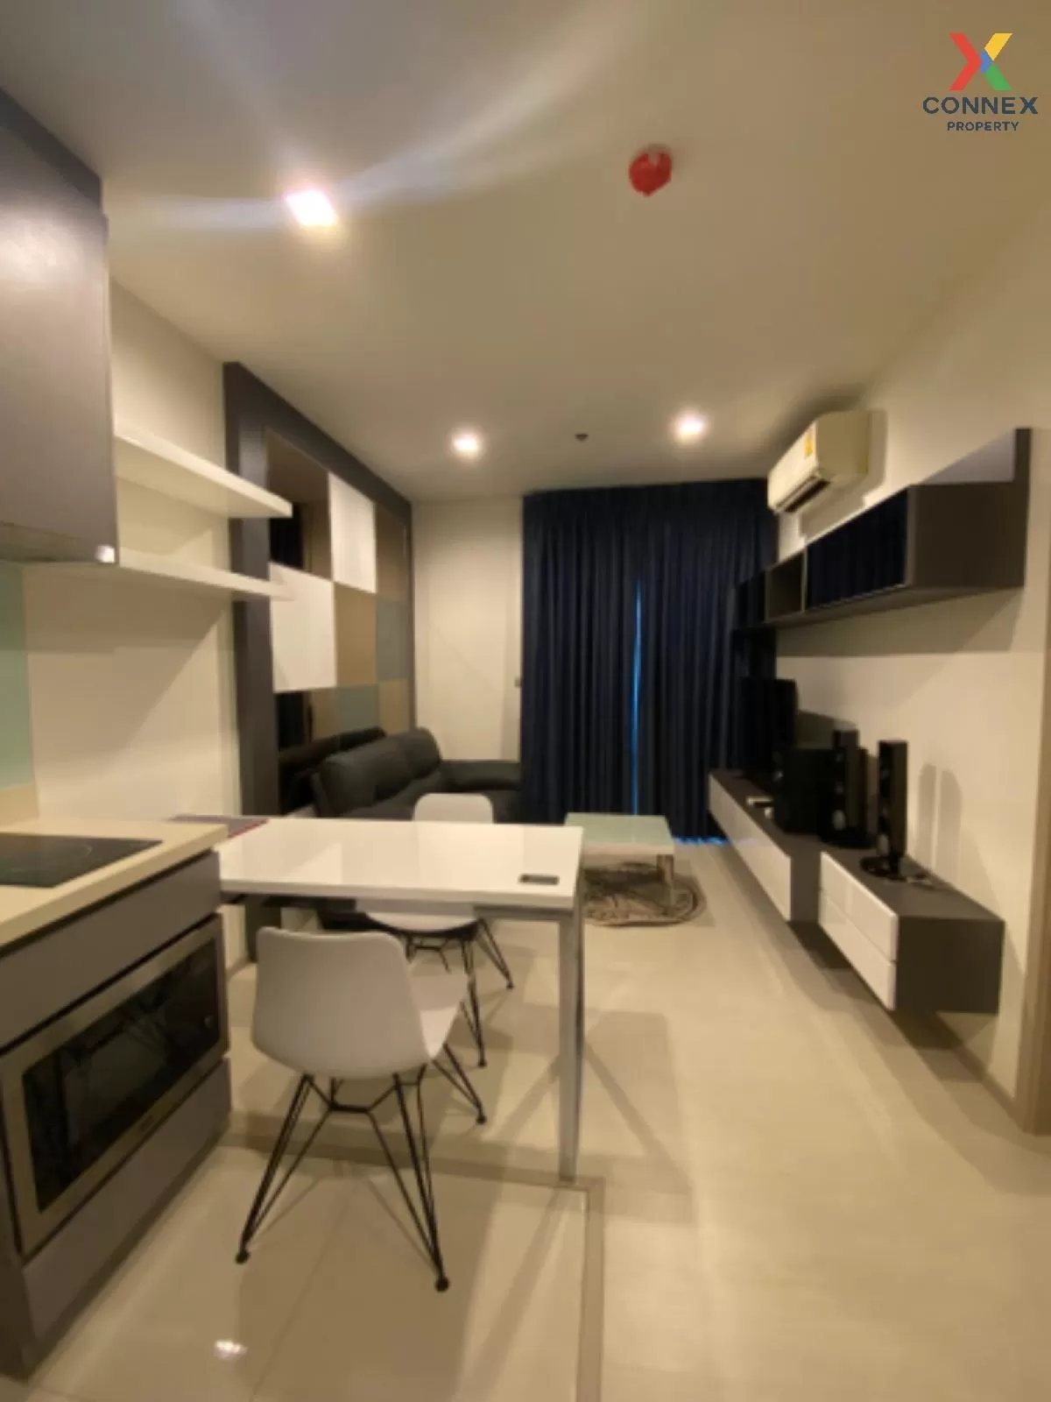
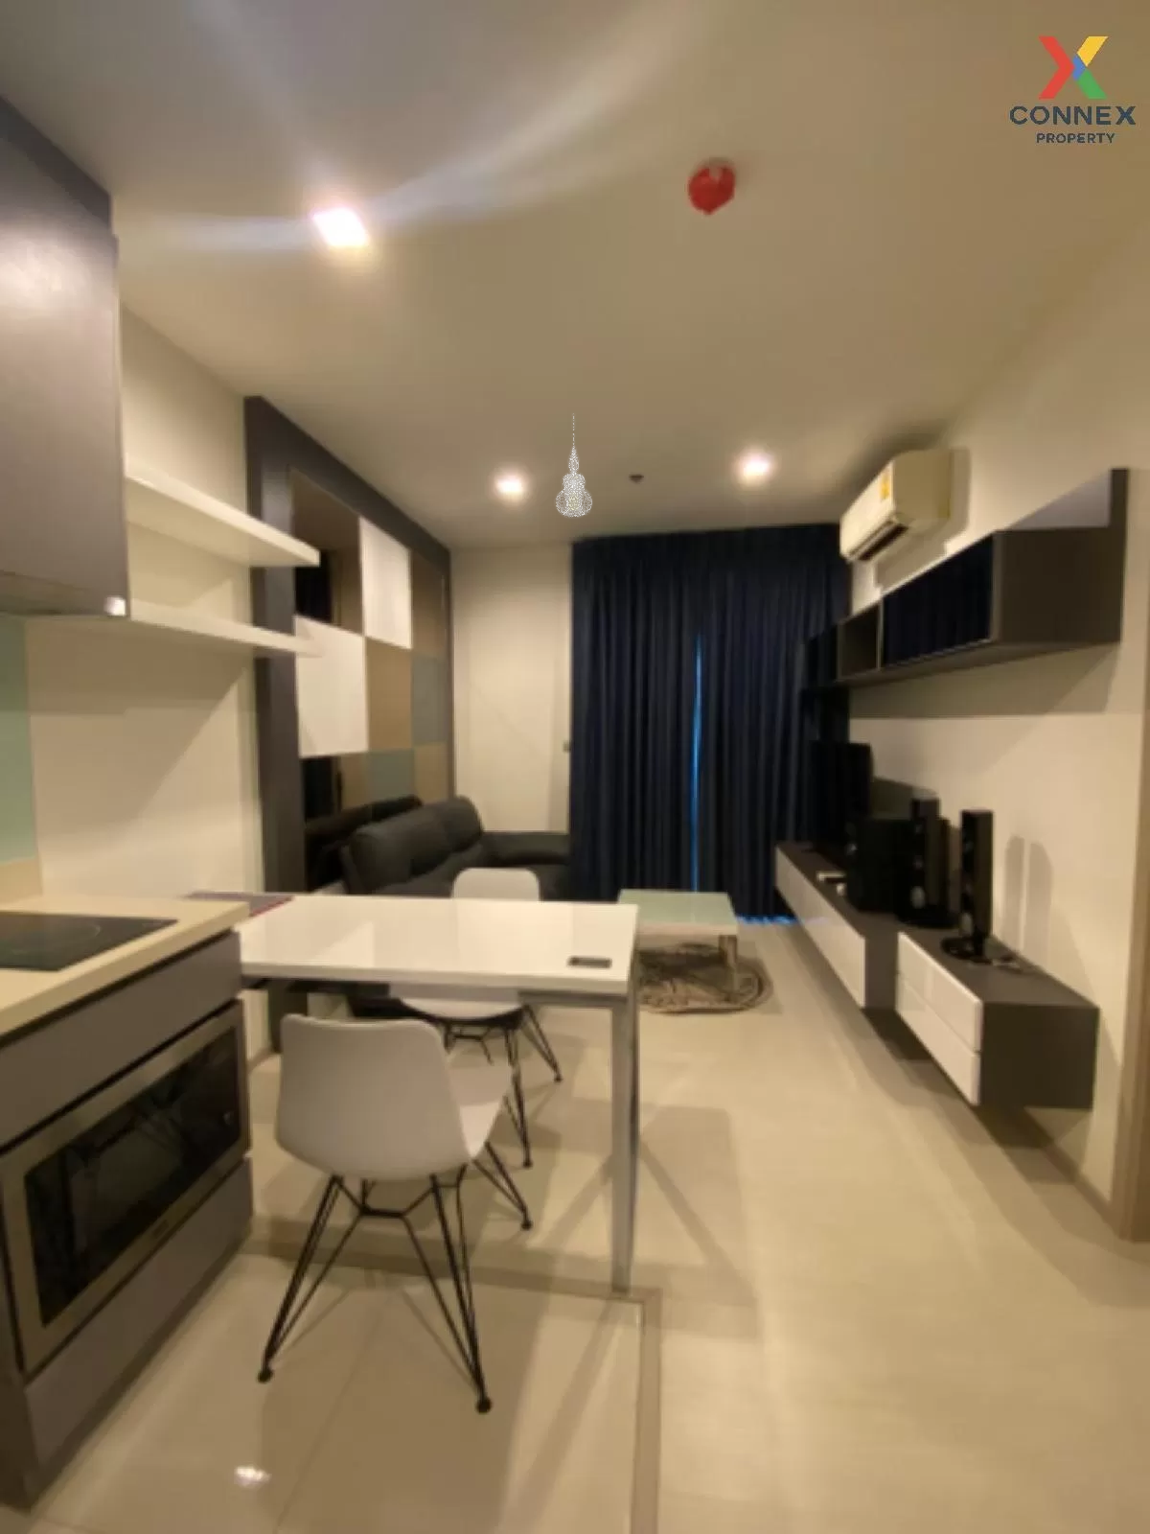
+ pendant lamp [554,413,592,518]
